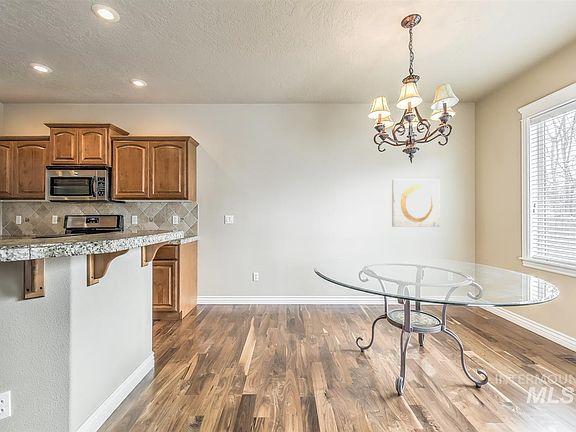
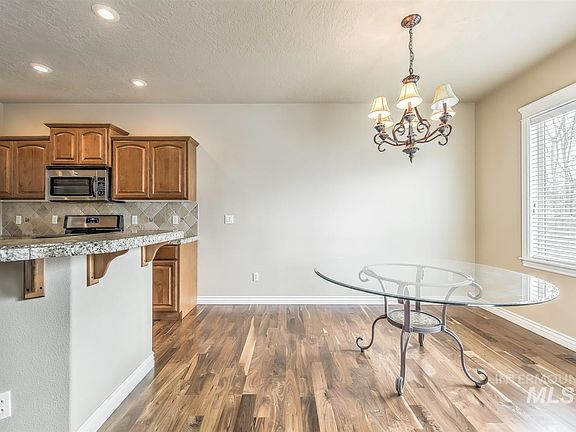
- wall art [391,179,440,228]
